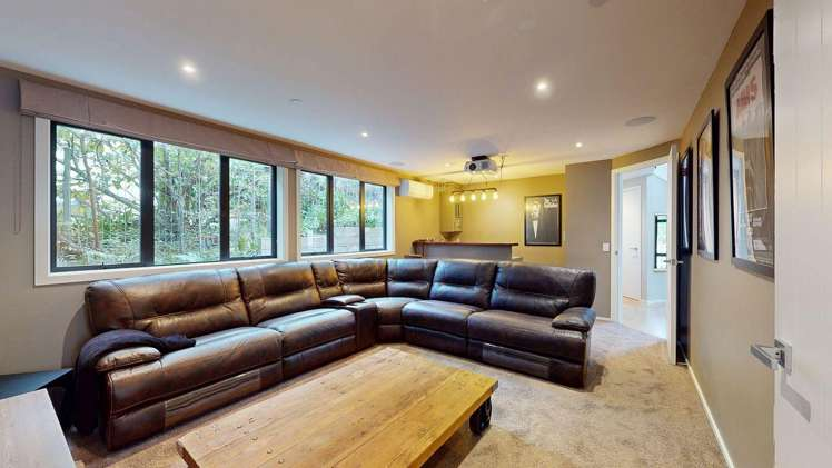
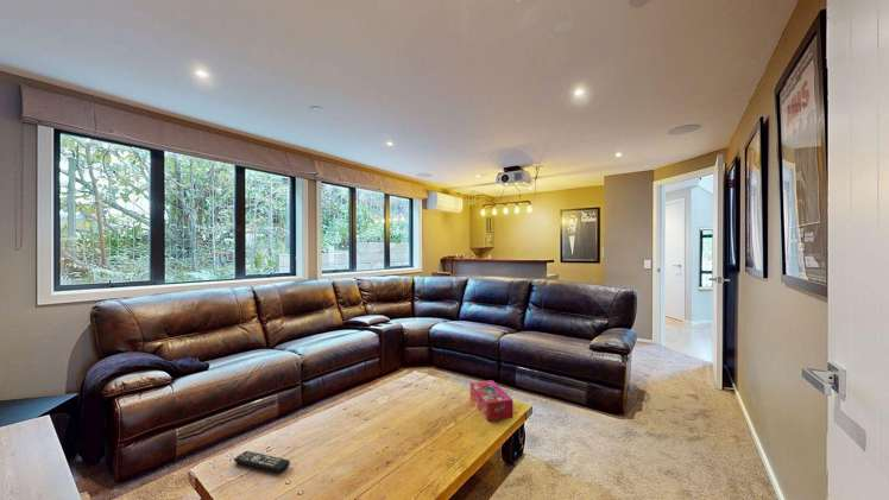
+ remote control [233,450,291,474]
+ tissue box [469,379,515,423]
